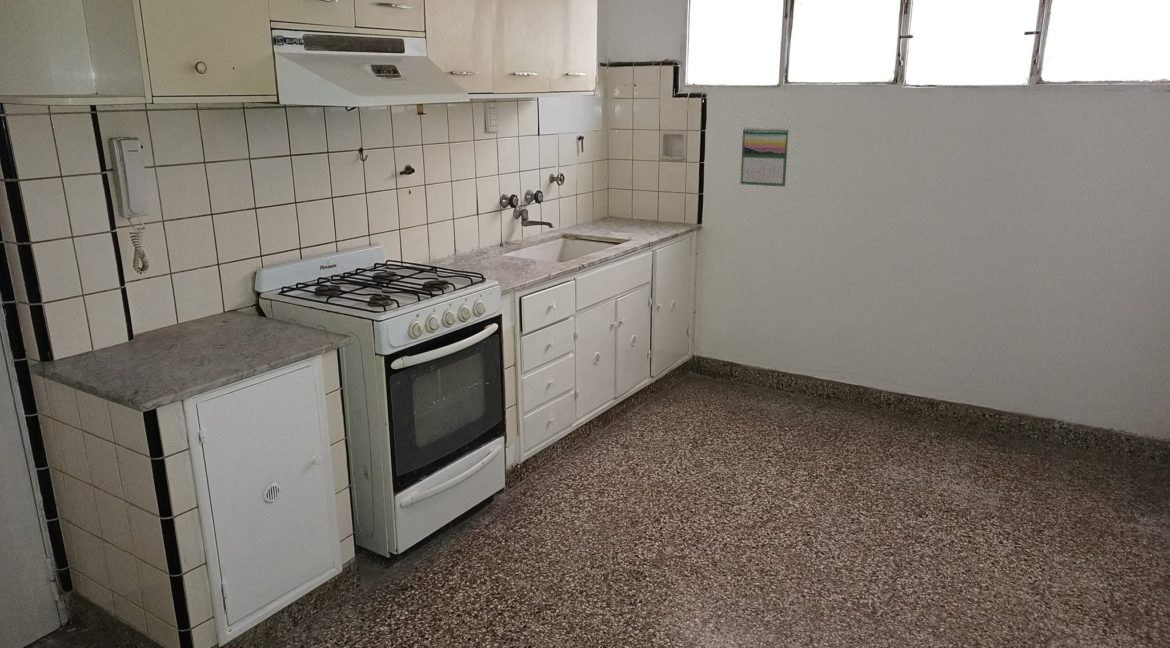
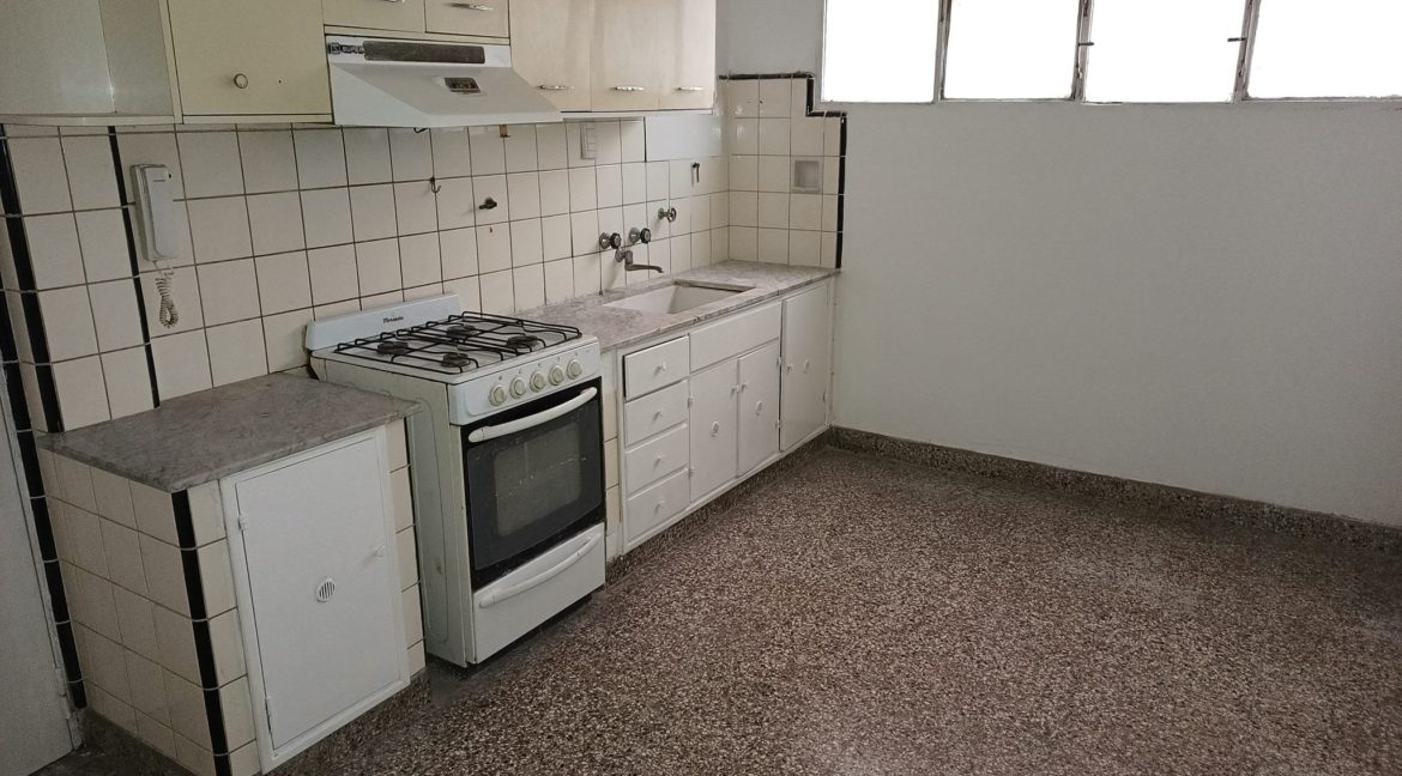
- calendar [740,126,790,188]
